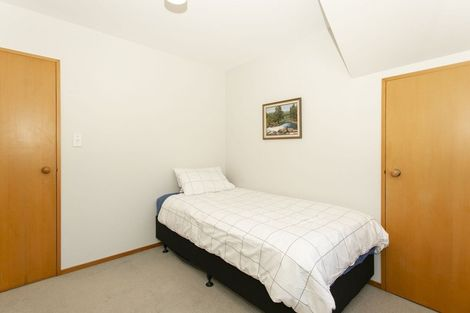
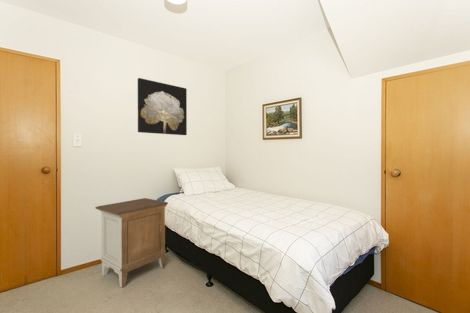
+ nightstand [94,197,169,289]
+ wall art [137,77,188,136]
